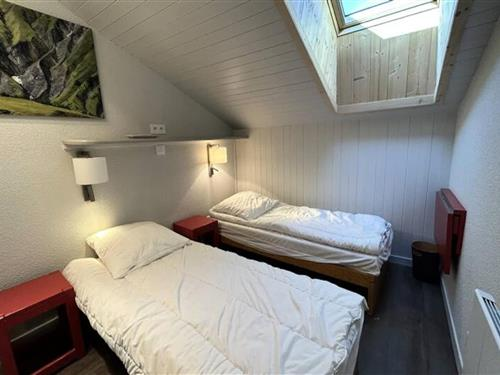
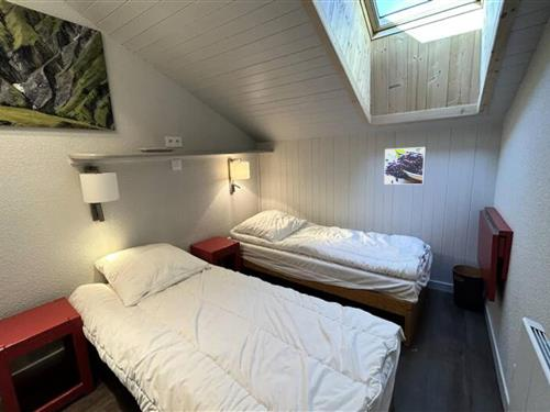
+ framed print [383,146,426,186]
